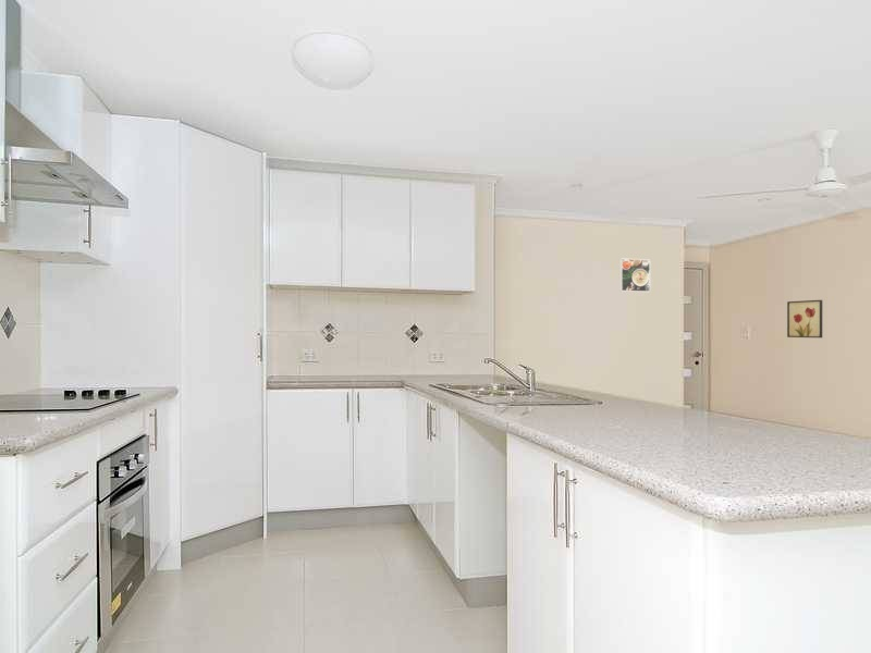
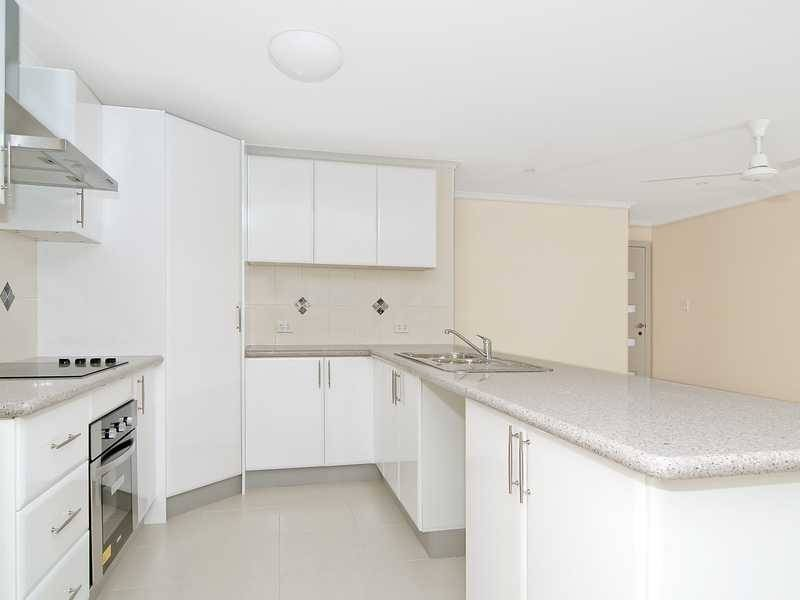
- wall art [786,299,823,338]
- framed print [618,258,651,293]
